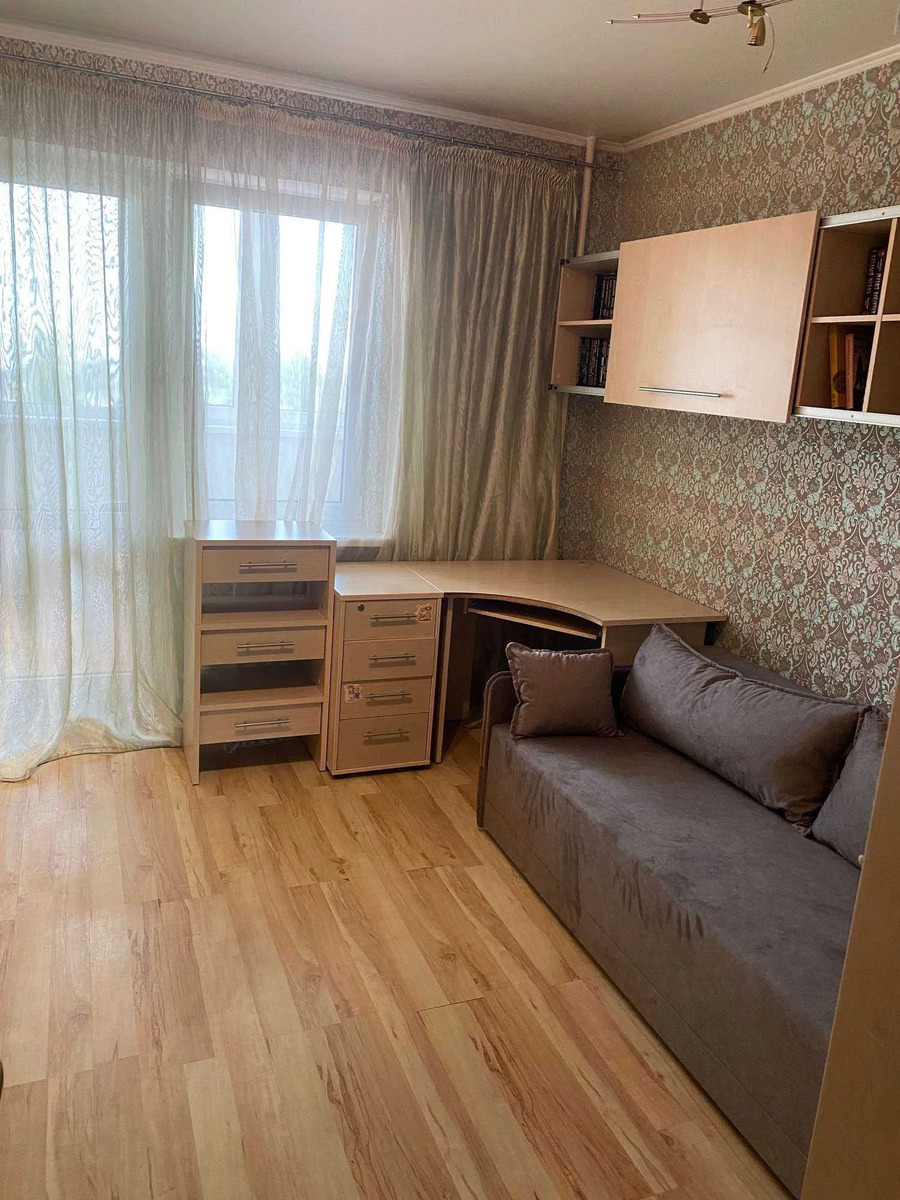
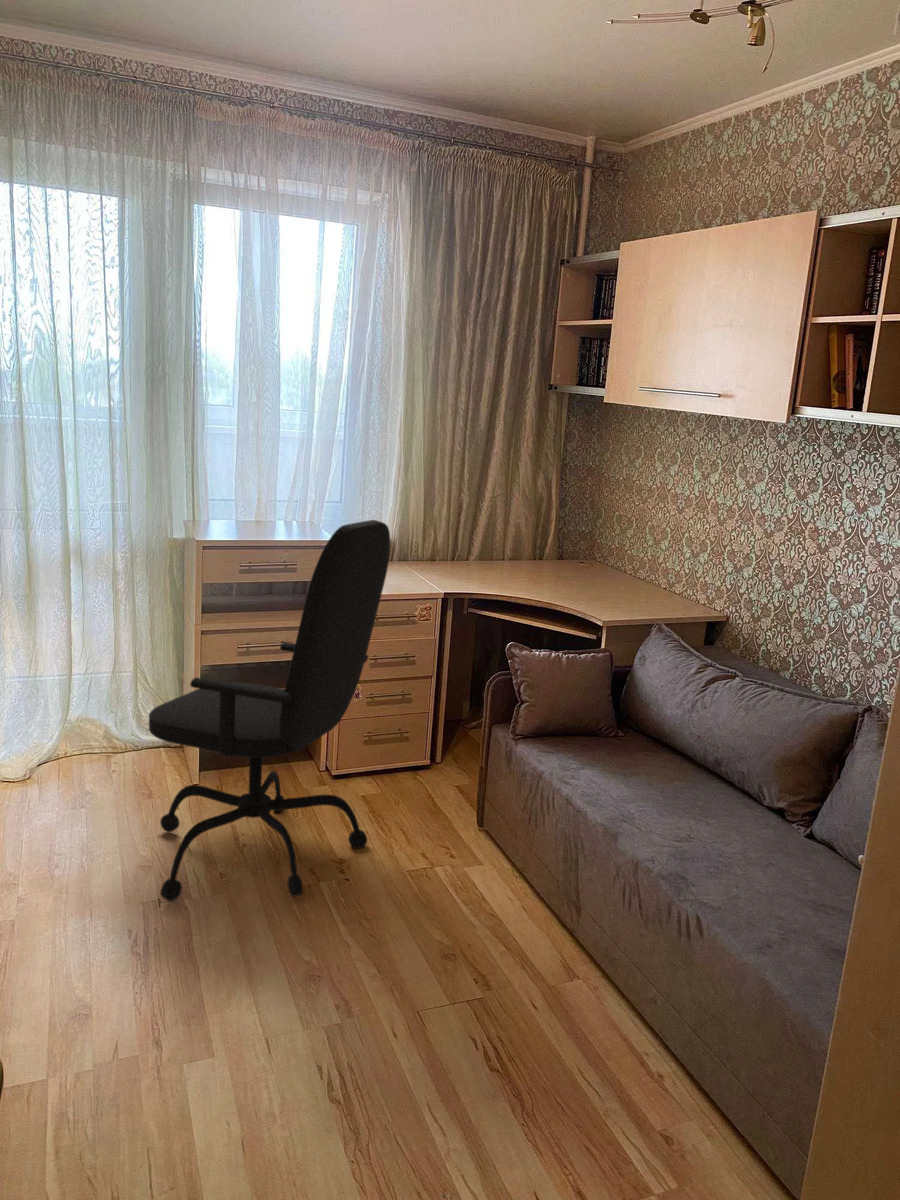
+ office chair [148,519,391,902]
